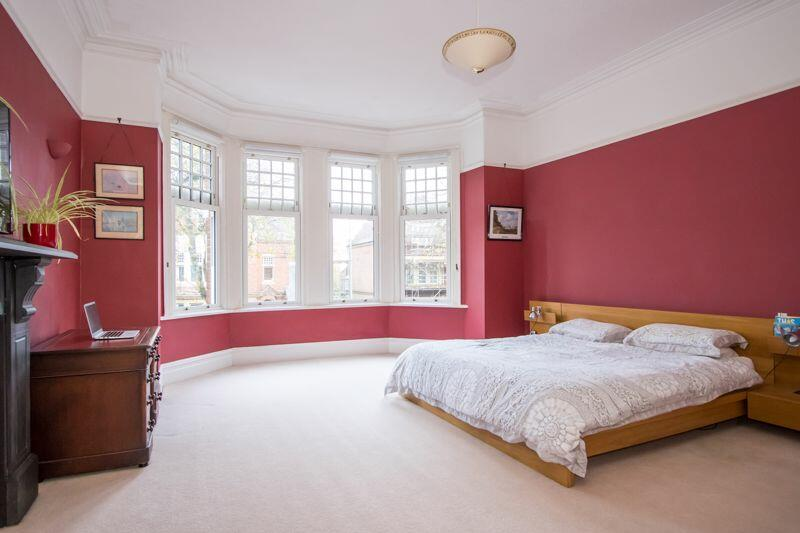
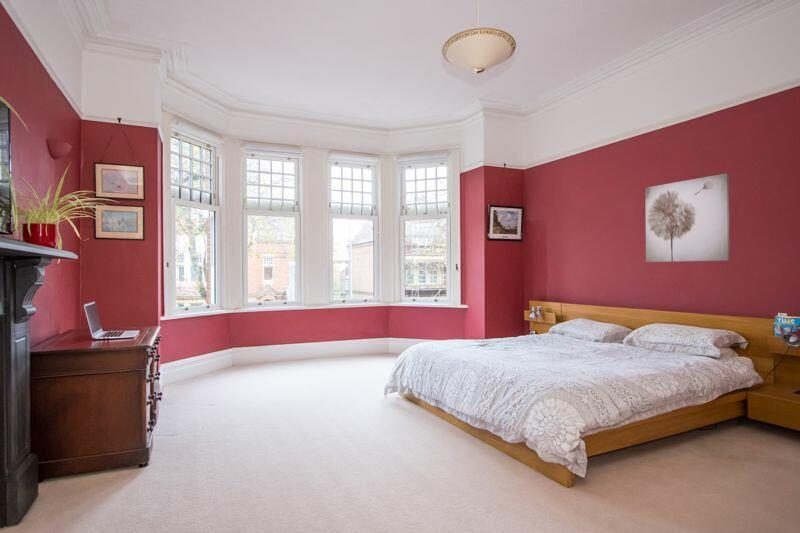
+ wall art [644,172,730,263]
